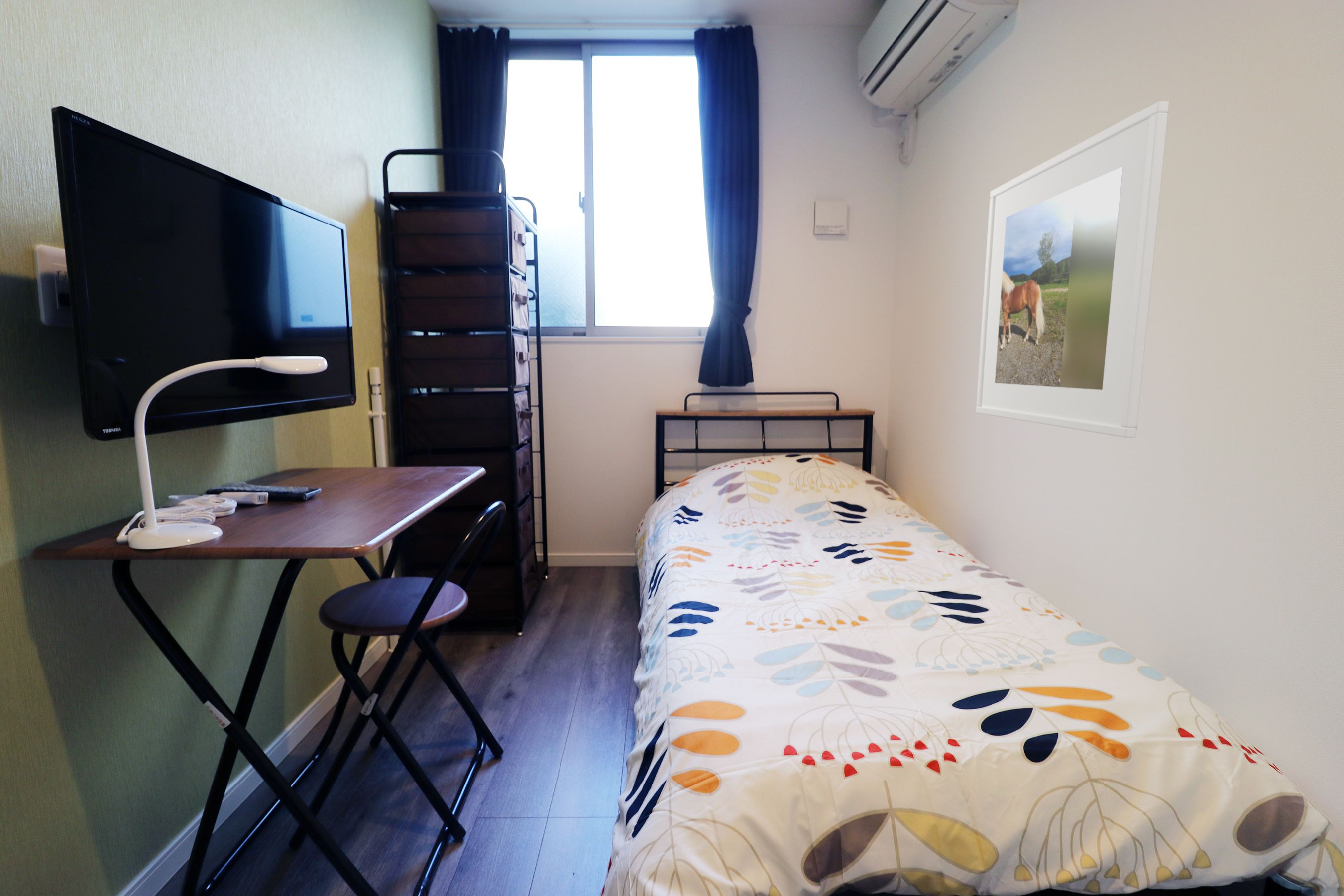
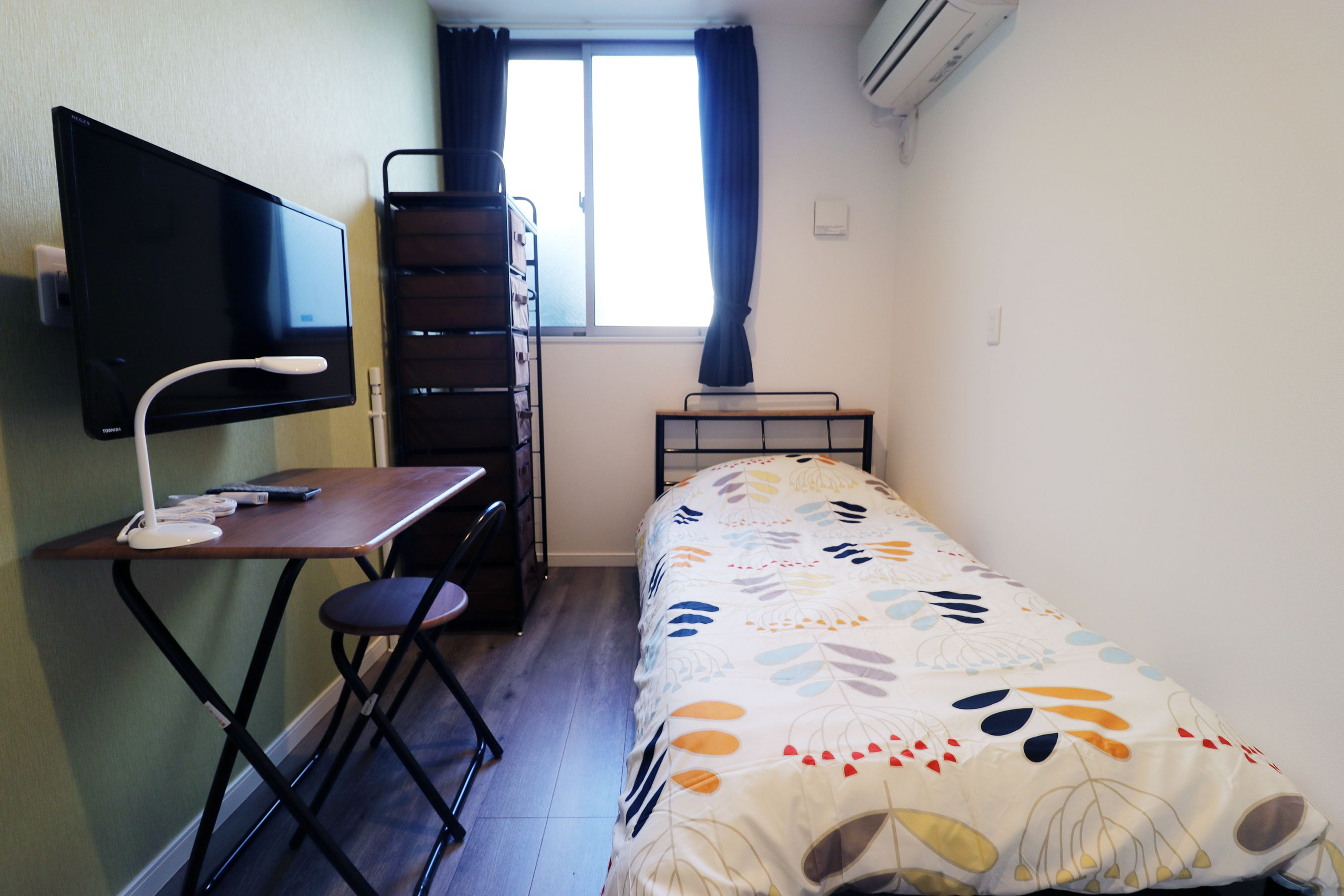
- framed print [976,101,1170,438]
